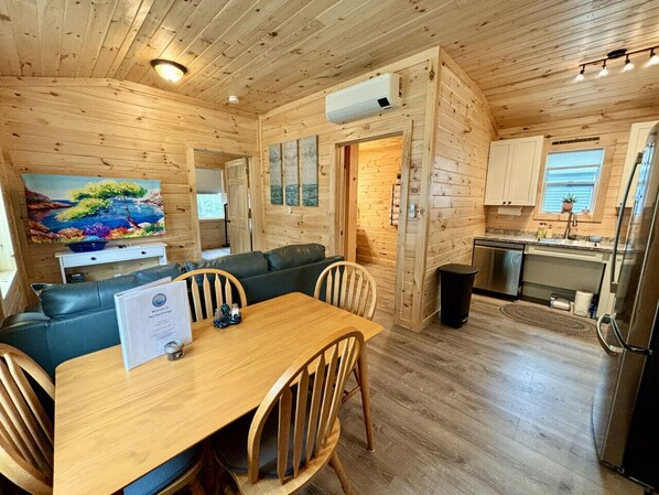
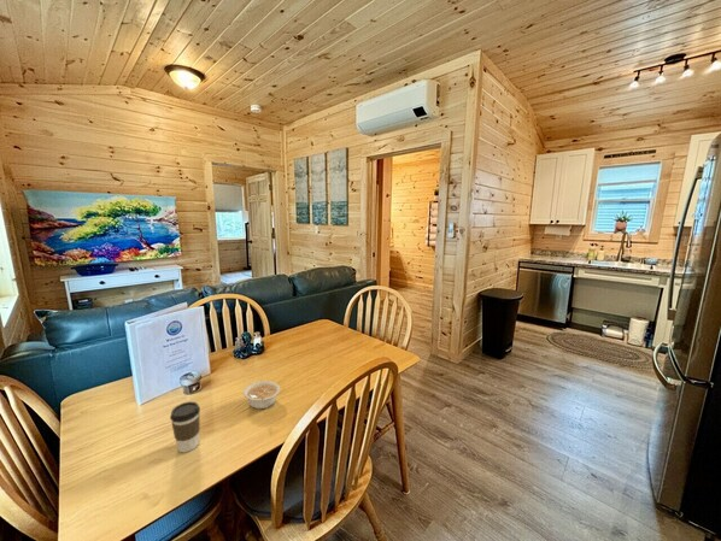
+ legume [242,380,281,410]
+ coffee cup [169,400,201,453]
